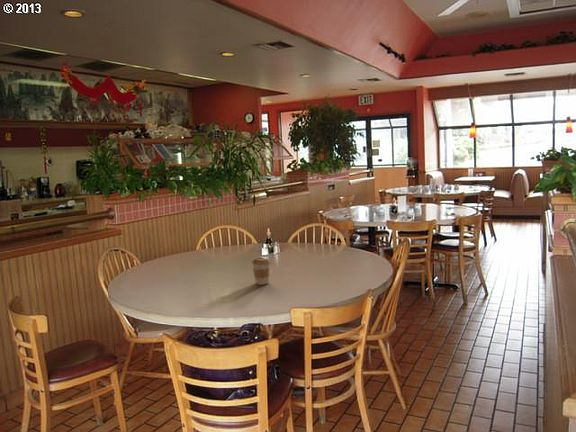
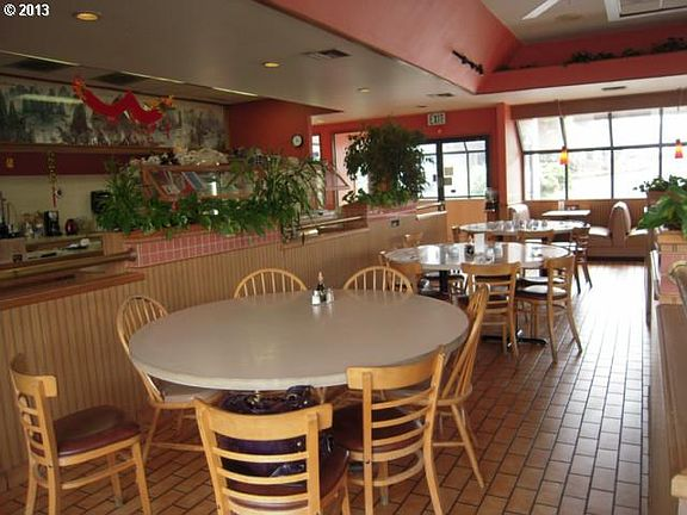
- coffee cup [251,257,271,286]
